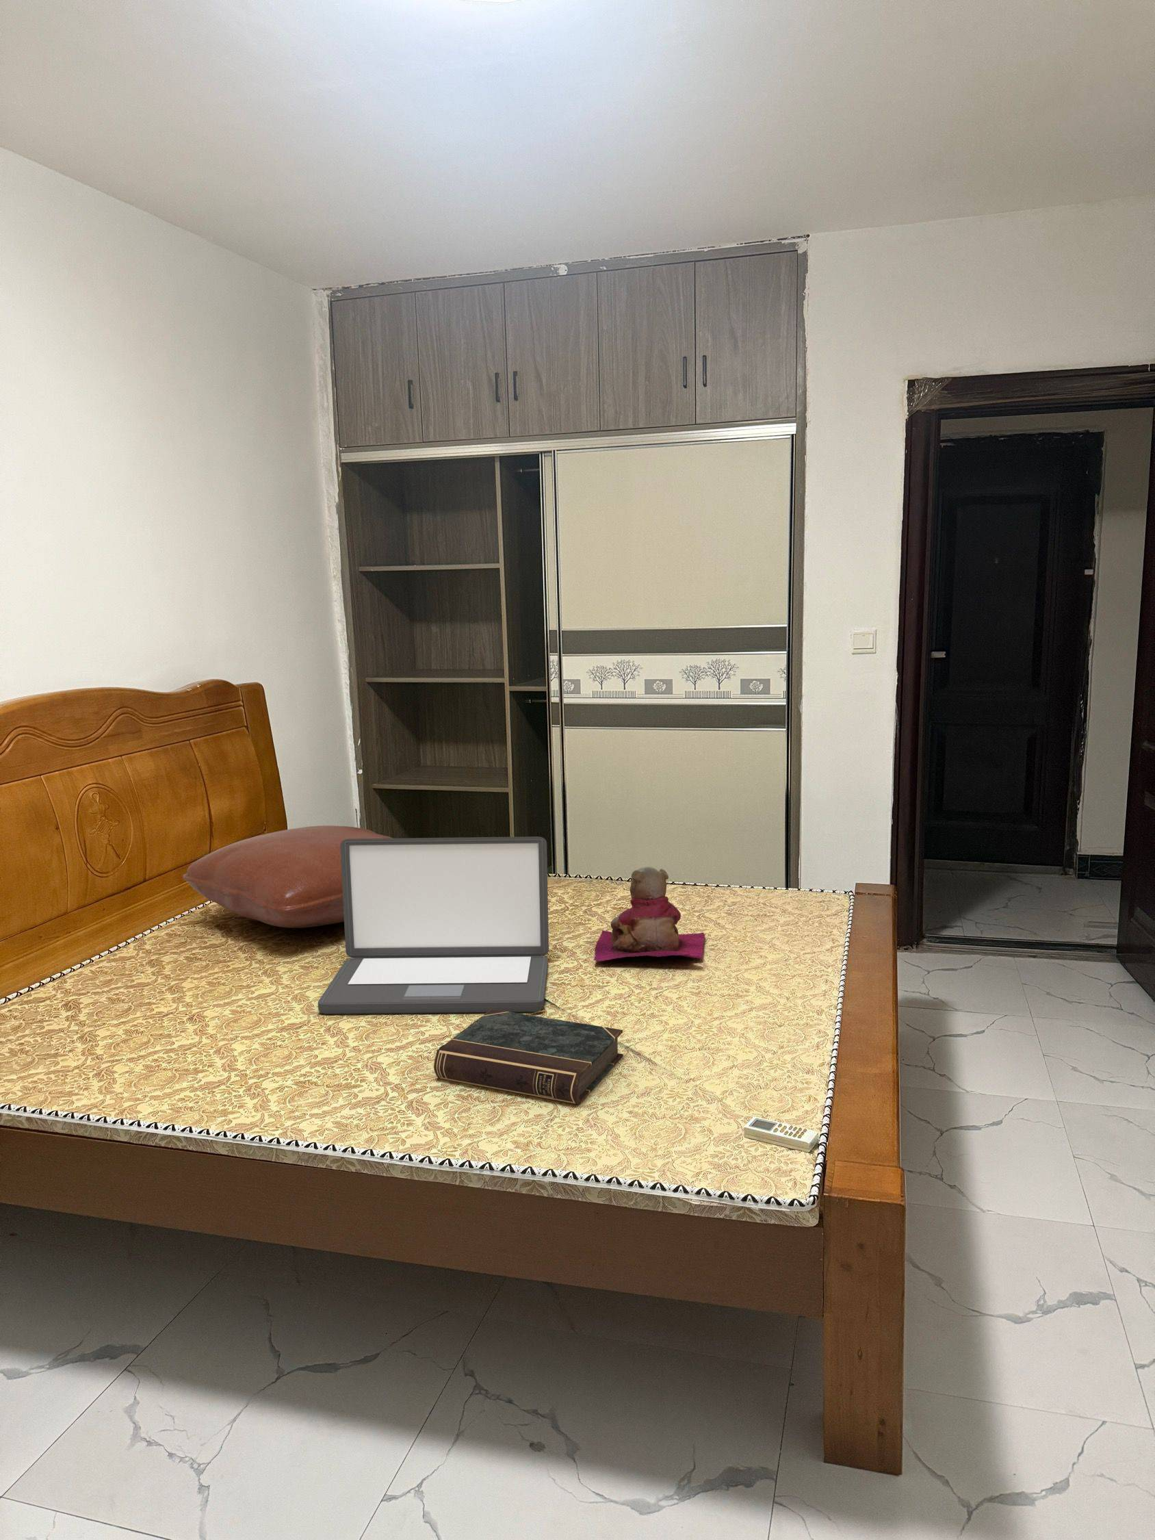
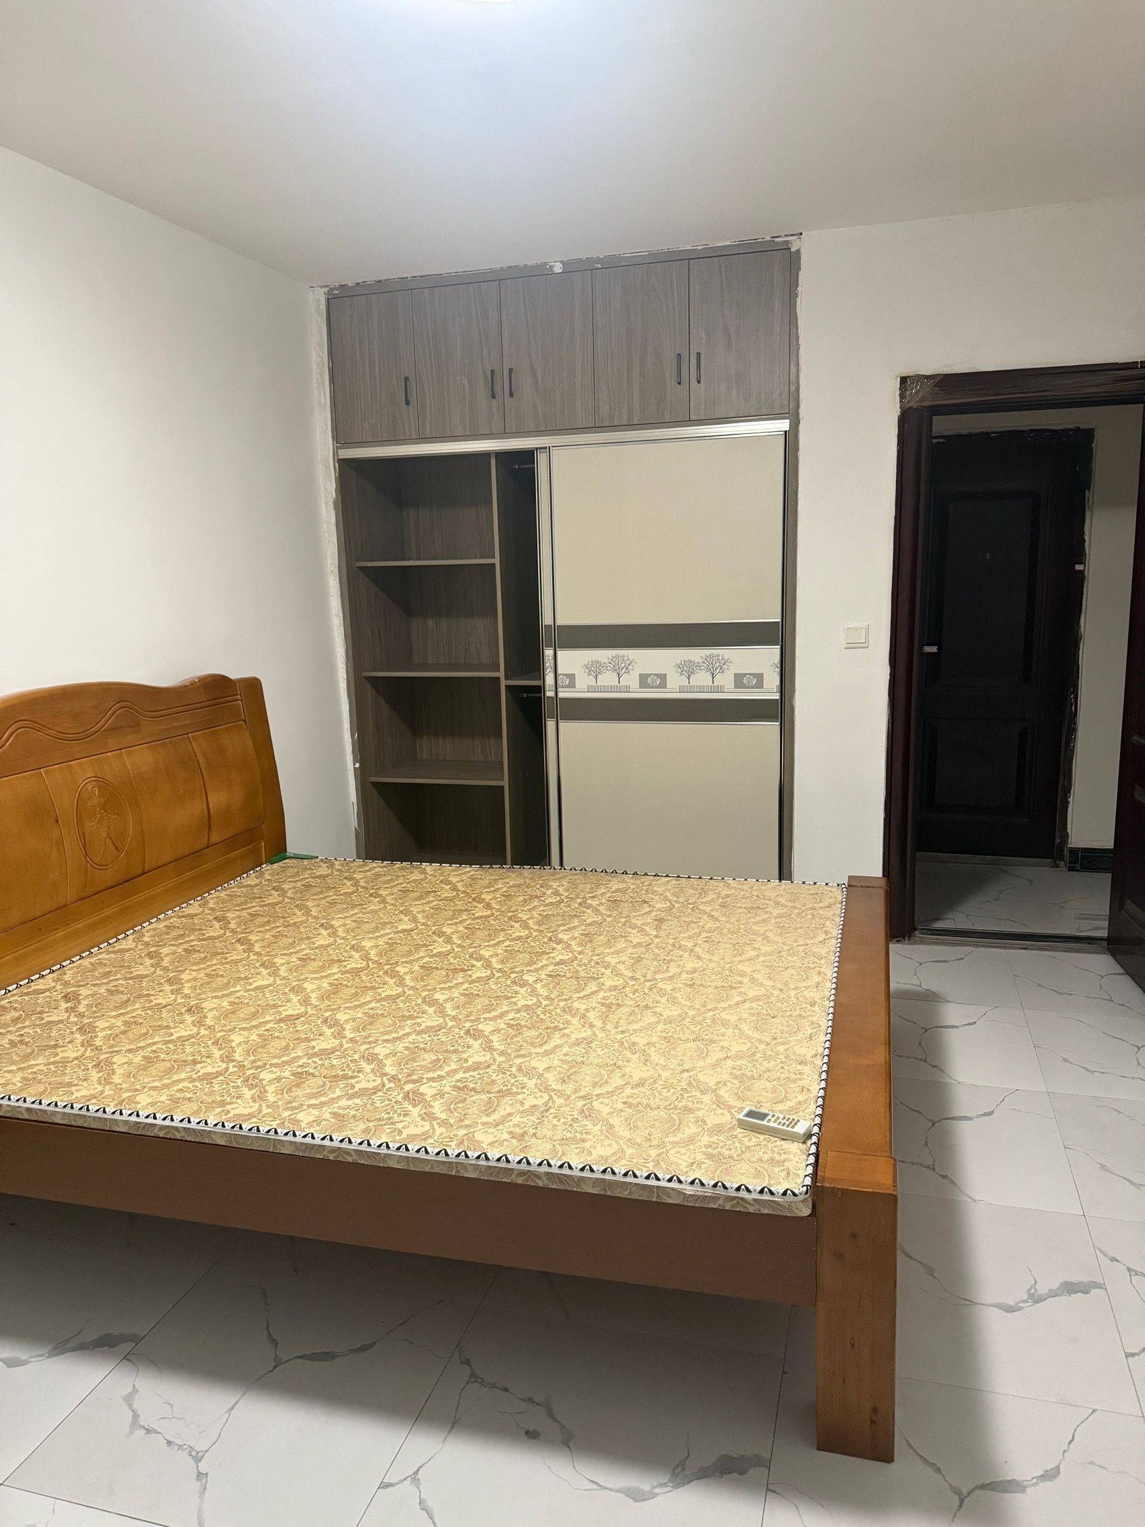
- pillow [182,825,394,928]
- teddy bear [593,865,705,961]
- book [433,1008,624,1106]
- laptop [318,836,550,1015]
